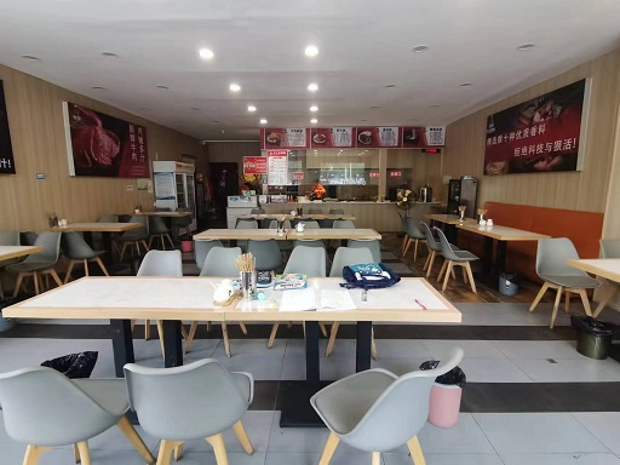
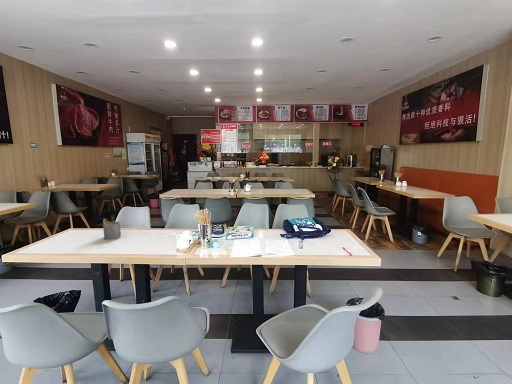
+ napkin holder [102,218,122,240]
